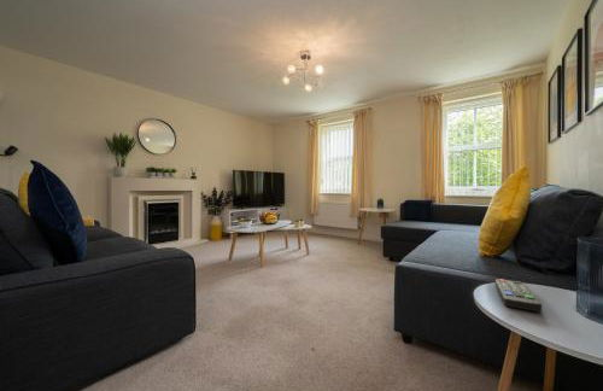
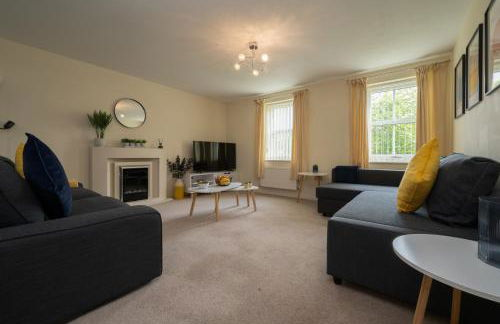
- remote control [494,278,543,313]
